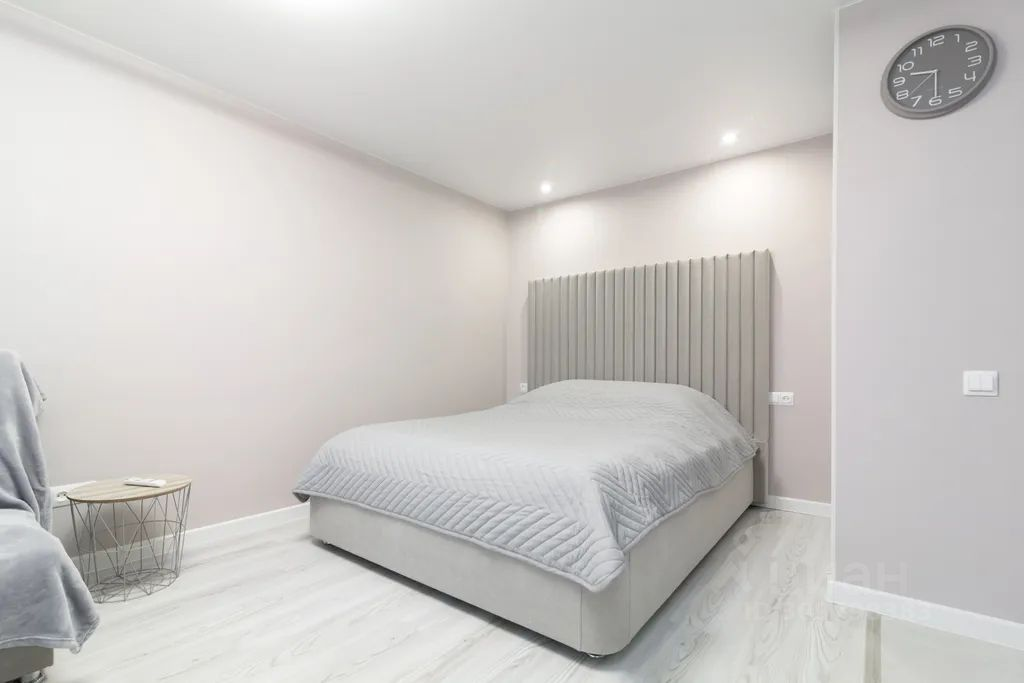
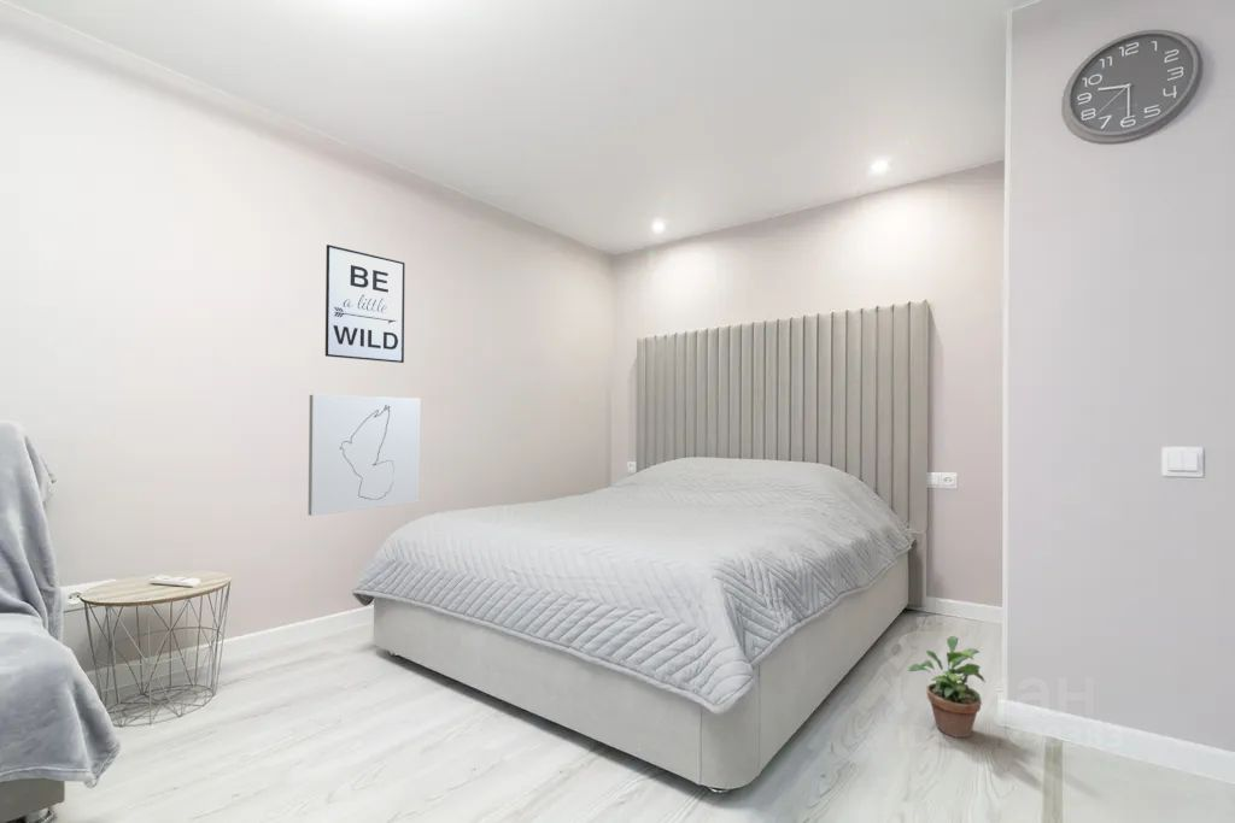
+ wall art [324,243,406,364]
+ potted plant [907,635,985,739]
+ wall art [308,394,421,517]
